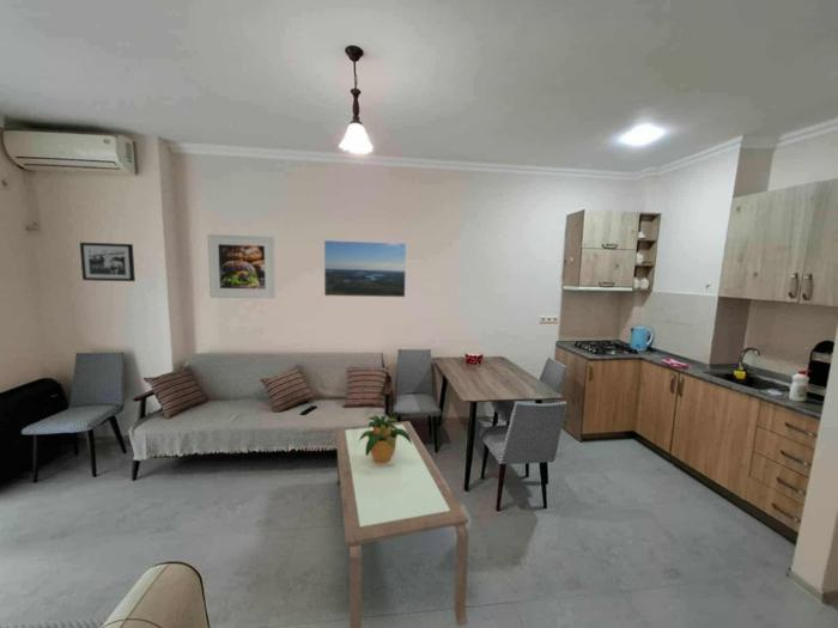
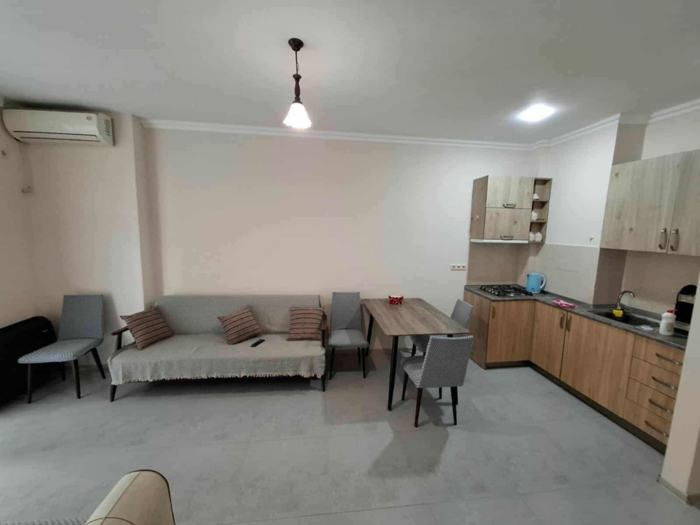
- coffee table [334,420,469,628]
- potted plant [359,414,412,463]
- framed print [323,239,407,298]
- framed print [206,233,277,299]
- picture frame [79,242,136,282]
